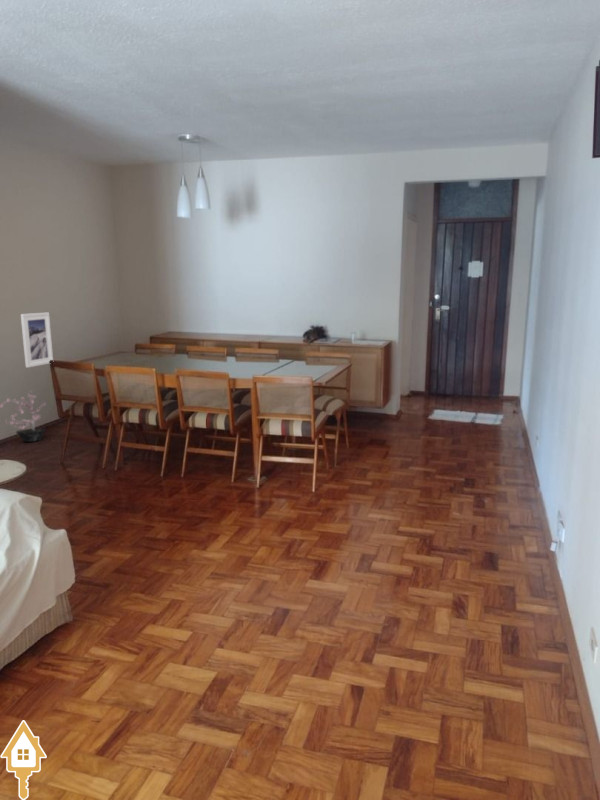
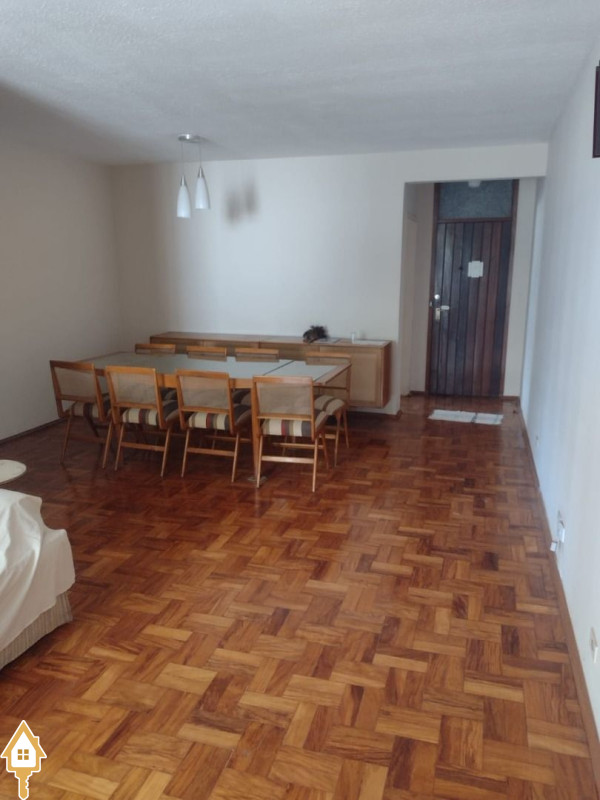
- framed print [20,311,54,369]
- potted plant [0,390,47,443]
